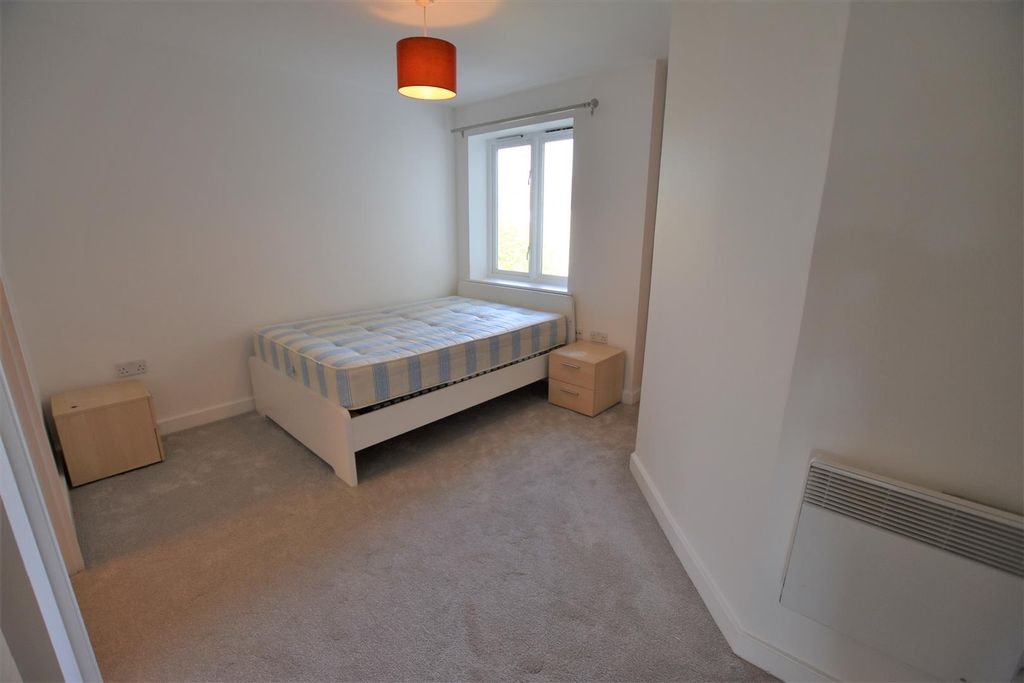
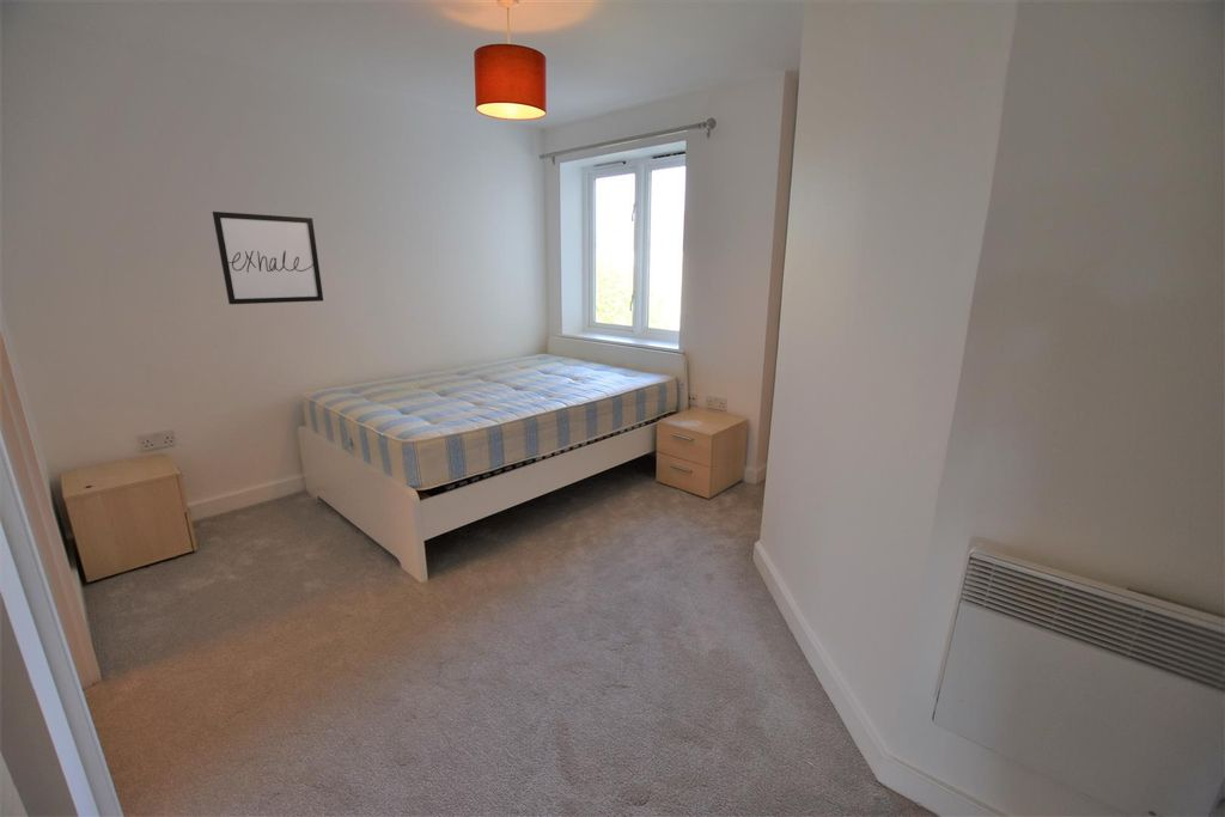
+ wall art [211,211,324,305]
